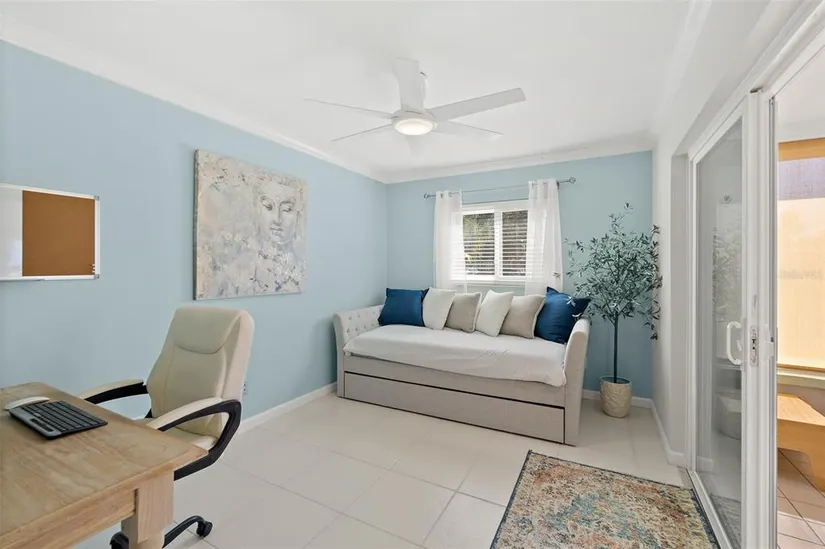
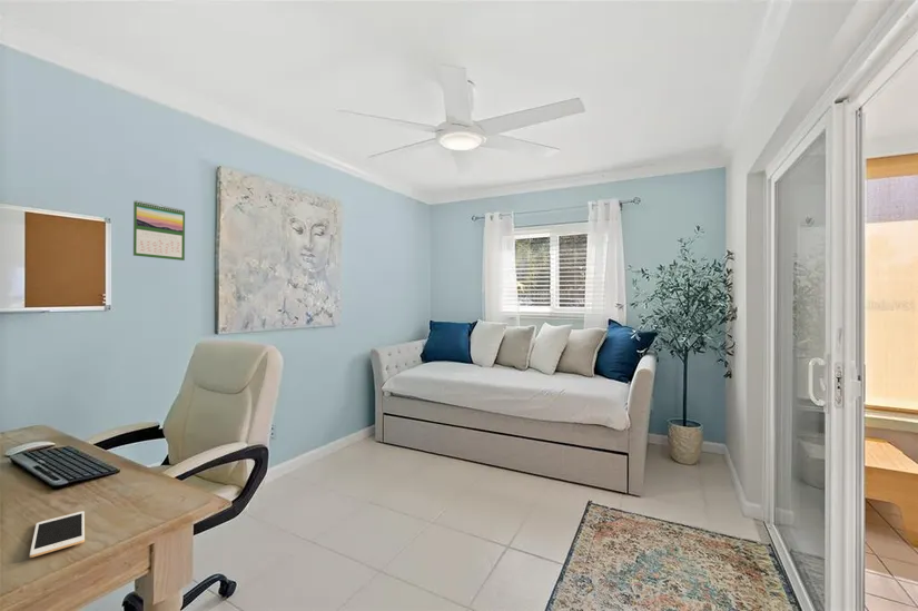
+ cell phone [29,510,86,559]
+ calendar [132,199,186,262]
